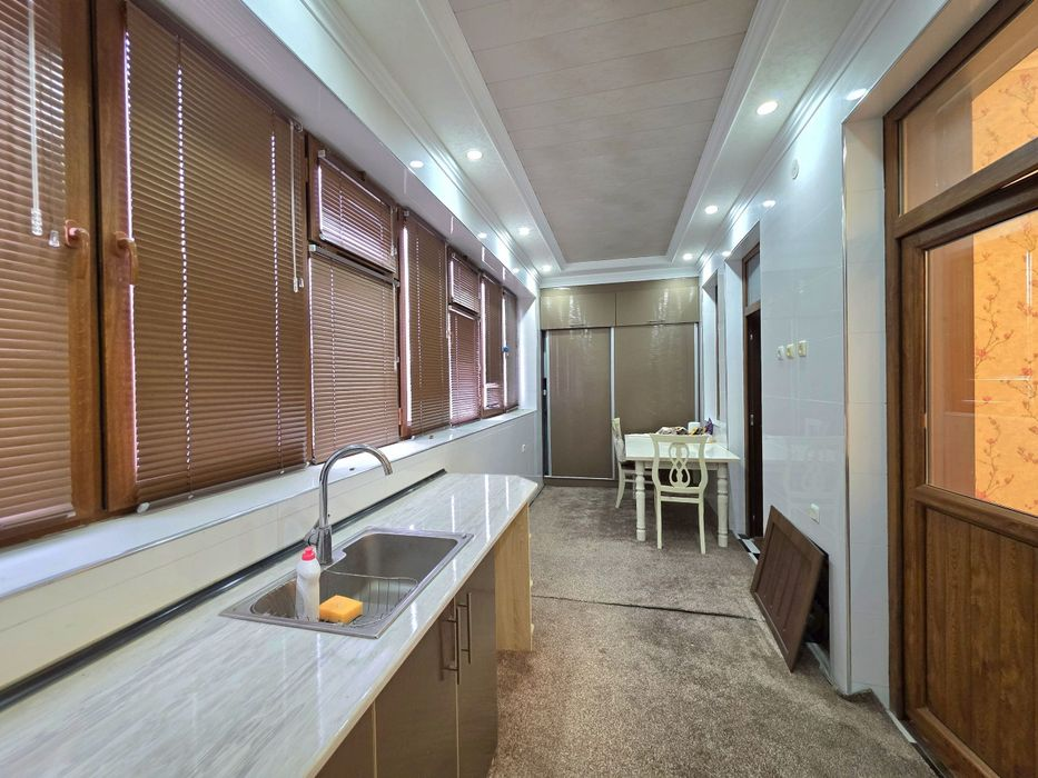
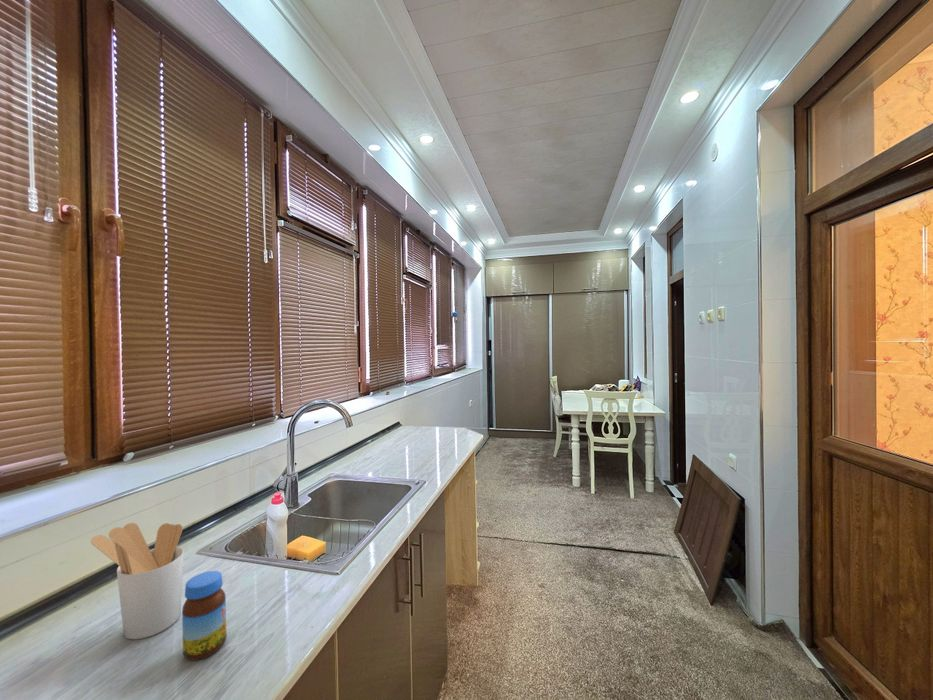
+ jar [181,570,228,661]
+ utensil holder [90,522,185,640]
